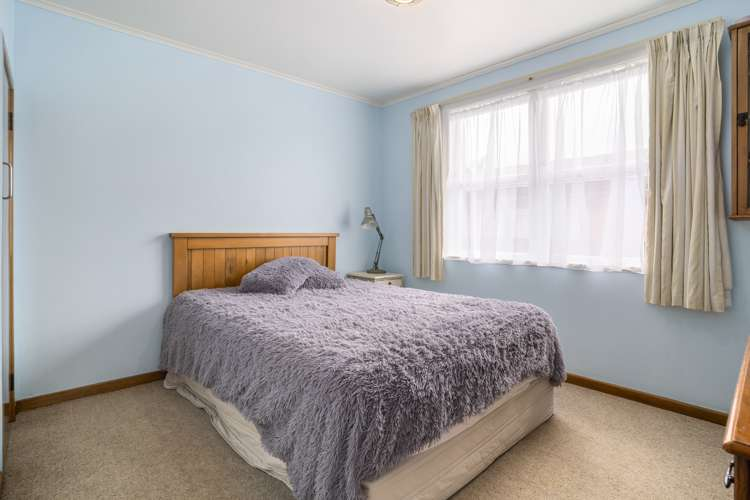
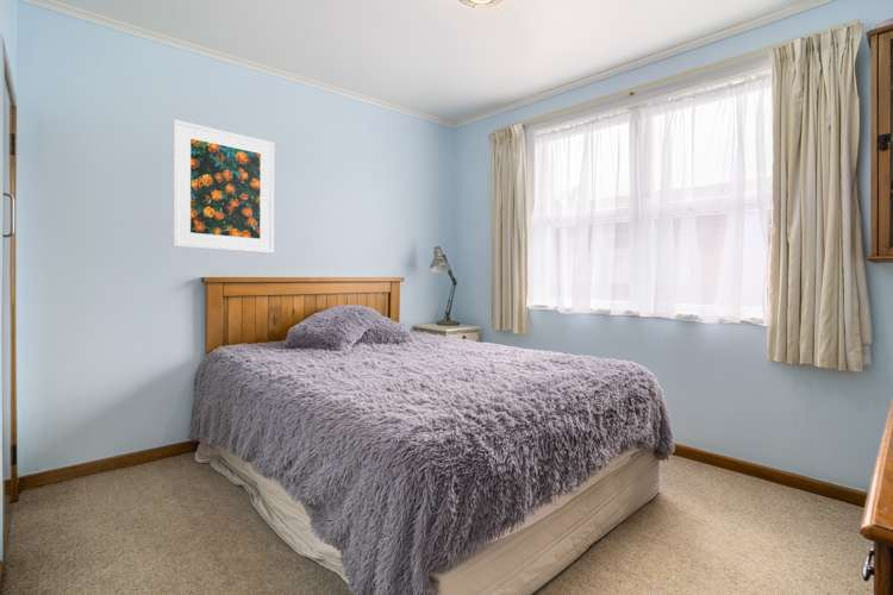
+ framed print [171,118,275,255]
